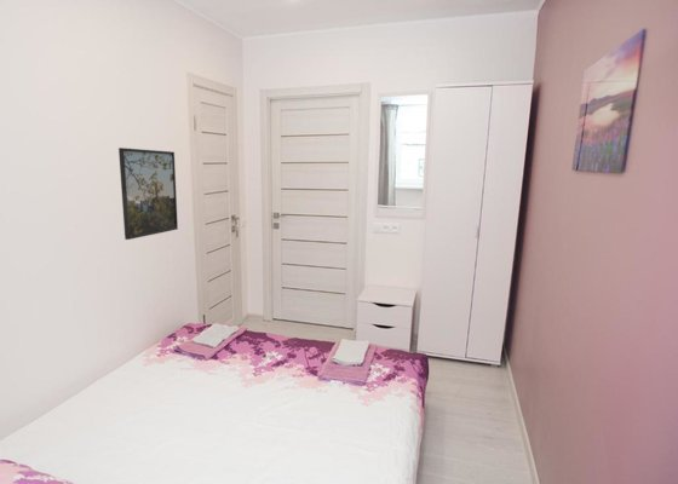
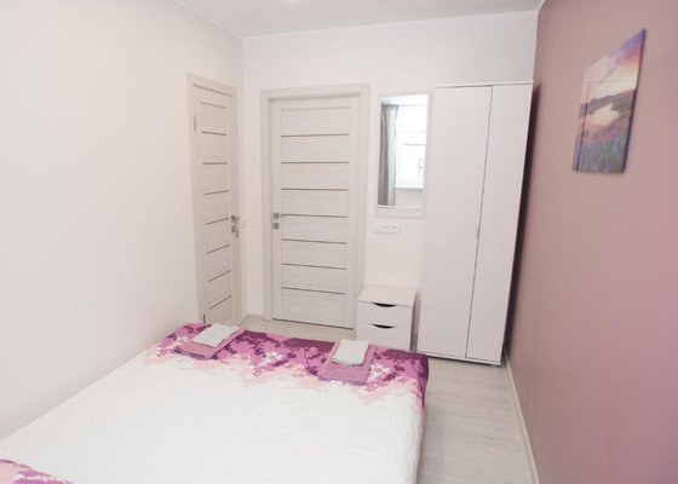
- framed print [117,146,179,241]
